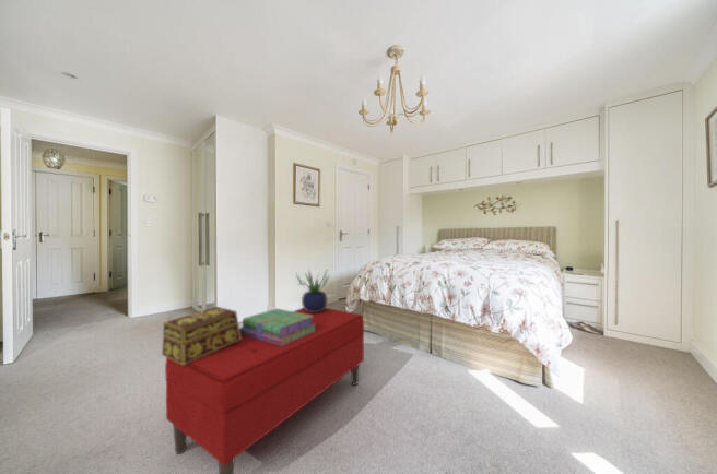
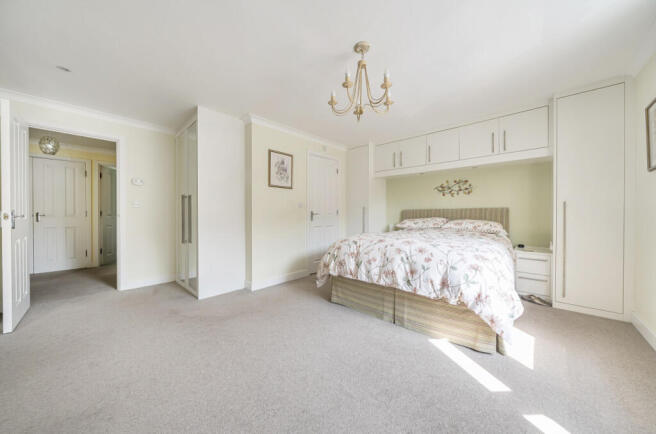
- stack of books [239,307,316,346]
- decorative box [161,306,242,365]
- bench [164,307,365,474]
- potted plant [295,268,331,312]
